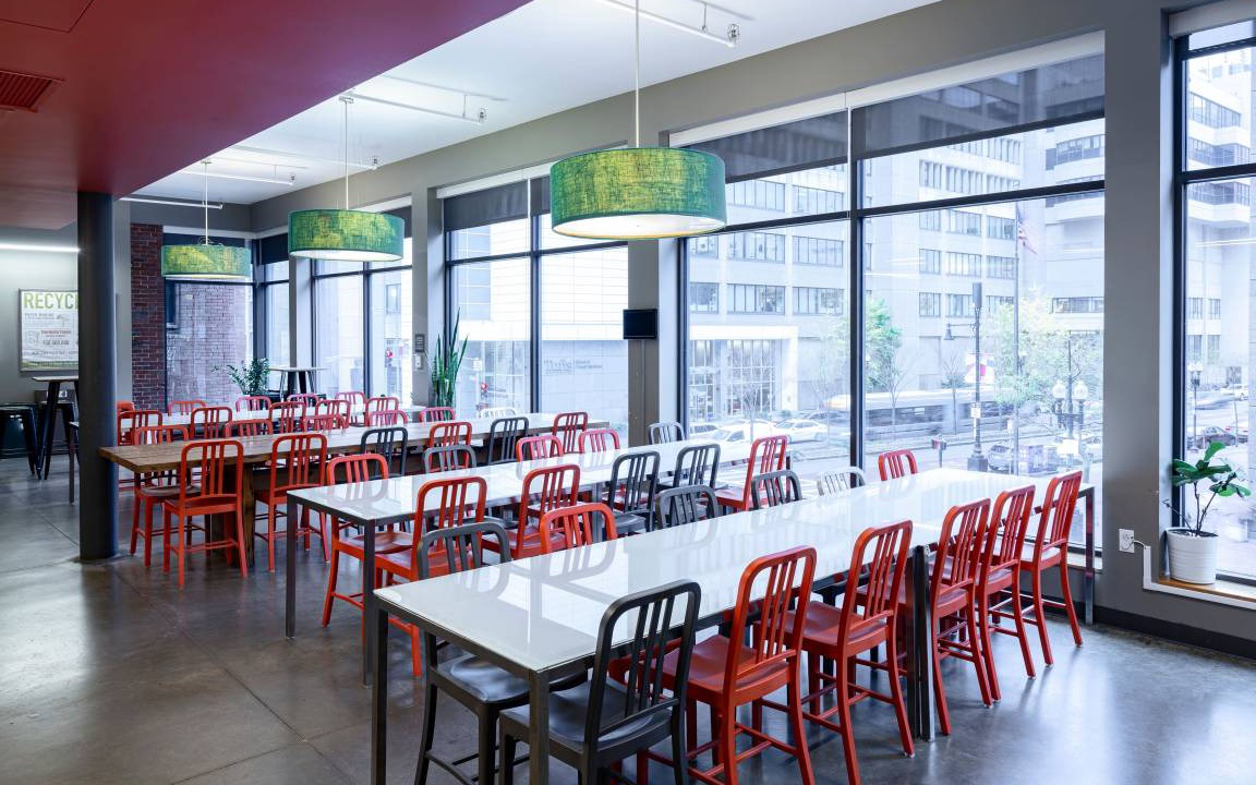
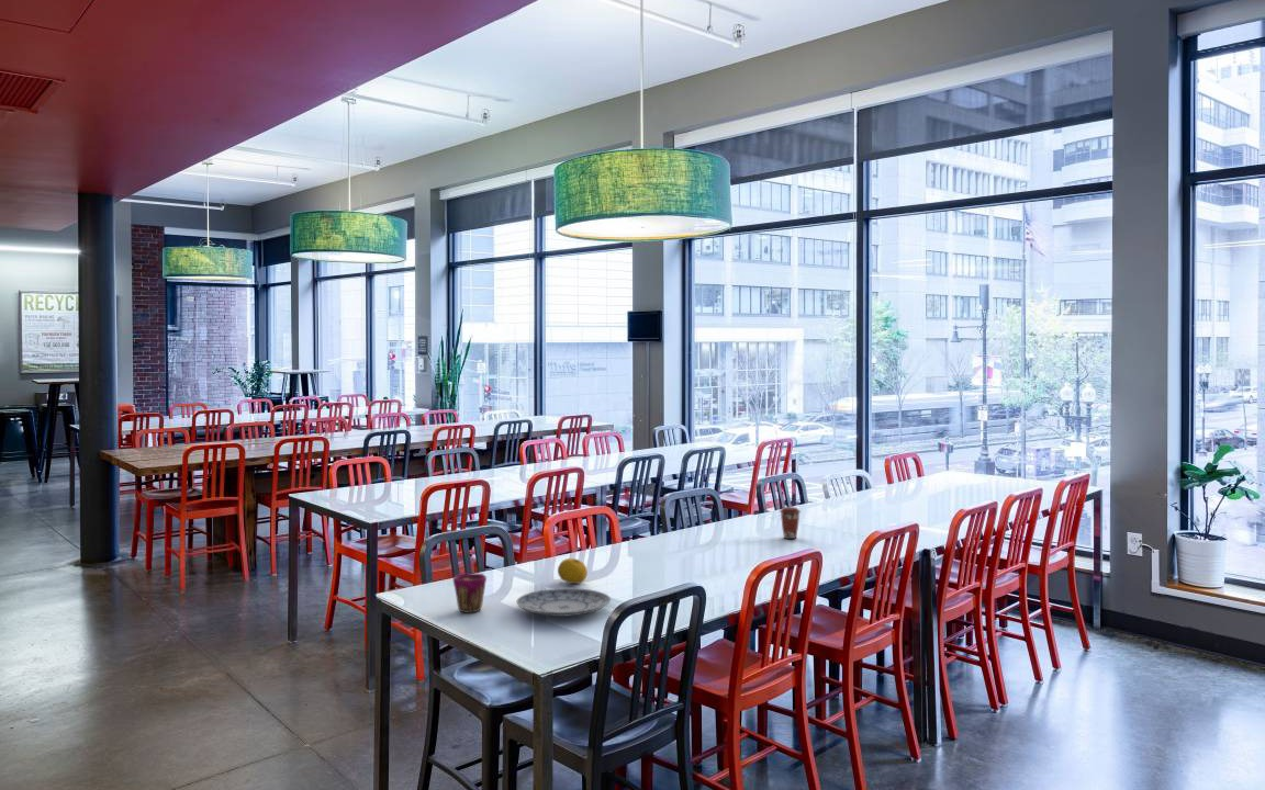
+ fruit [557,557,589,585]
+ plate [515,587,612,618]
+ coffee cup [779,506,802,540]
+ cup [452,573,488,613]
